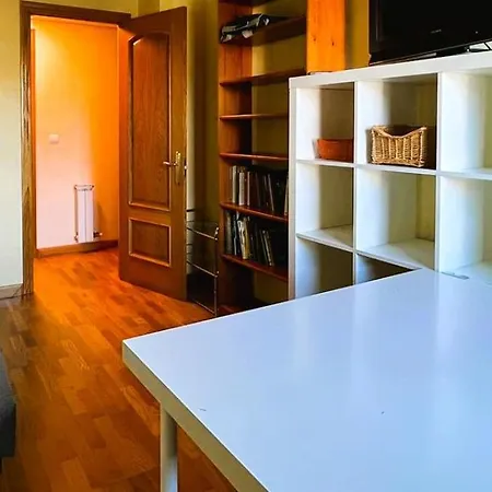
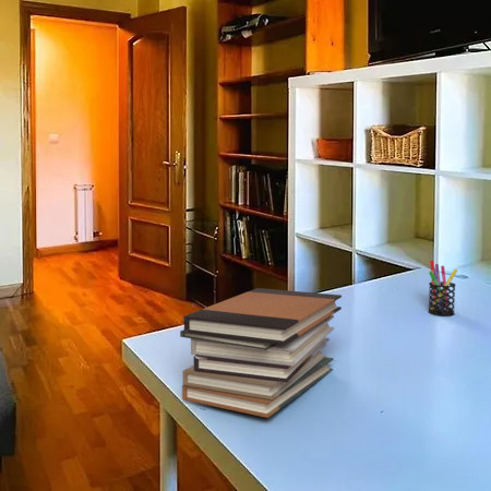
+ pen holder [427,260,458,318]
+ book stack [179,287,343,419]
